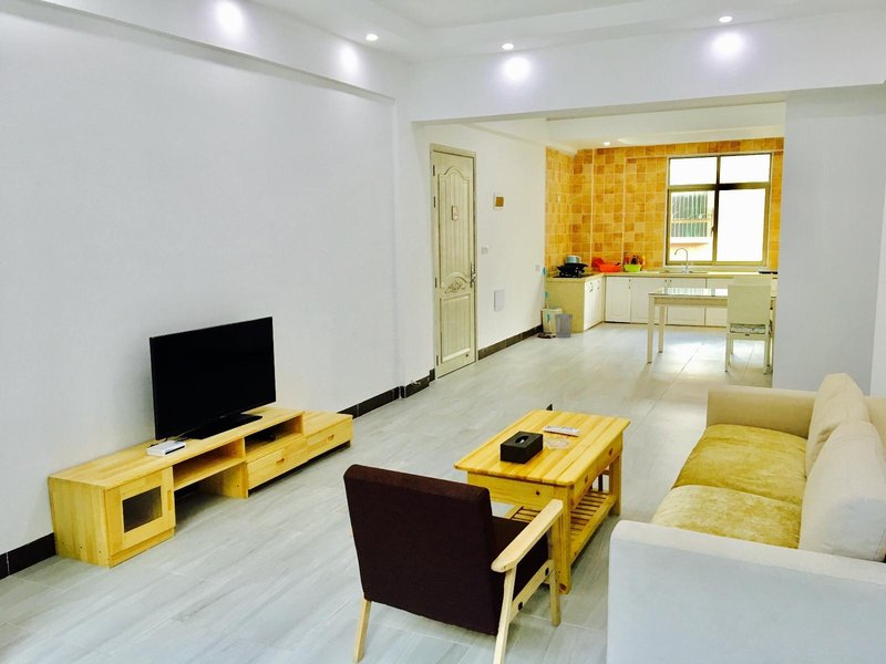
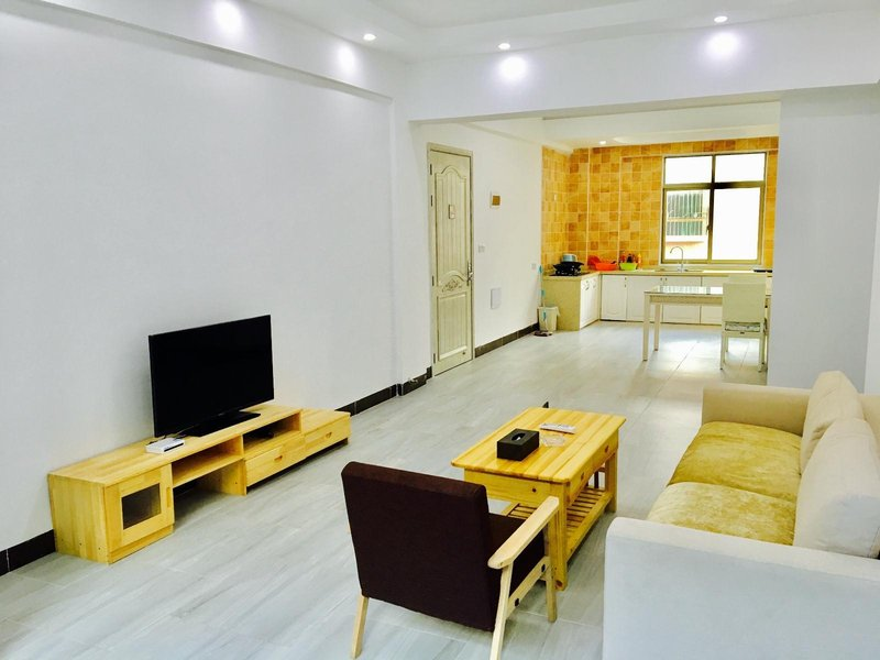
- wastebasket [554,312,574,339]
